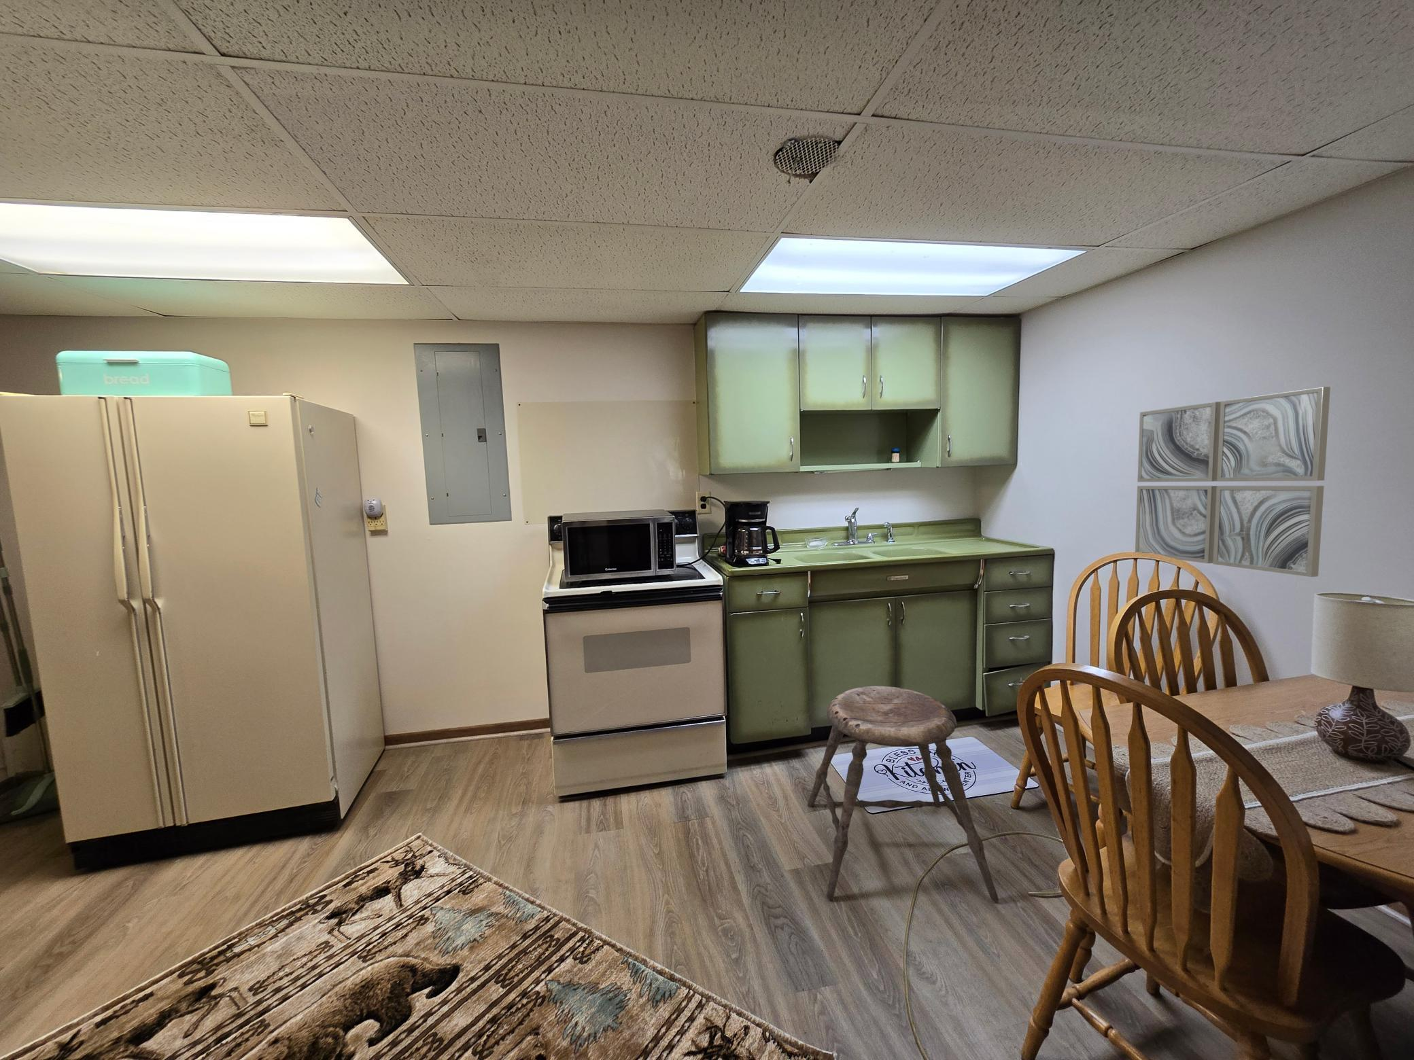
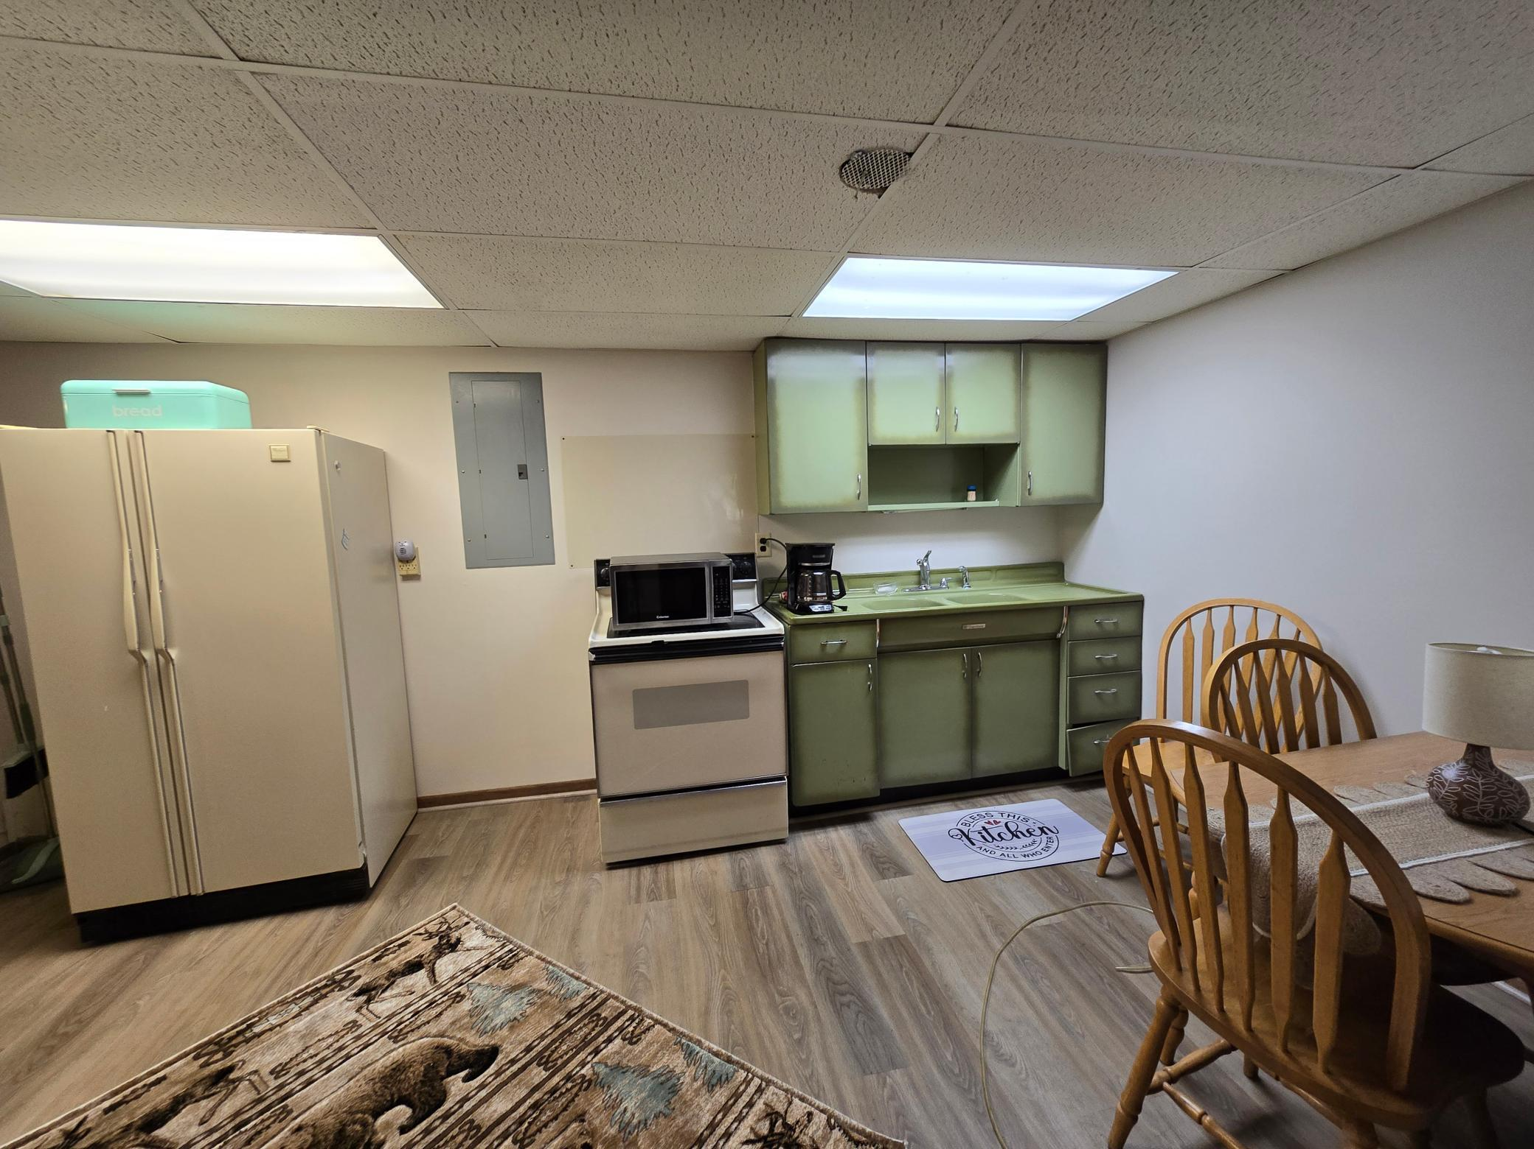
- stool [807,686,1000,902]
- wall art [1135,386,1332,578]
